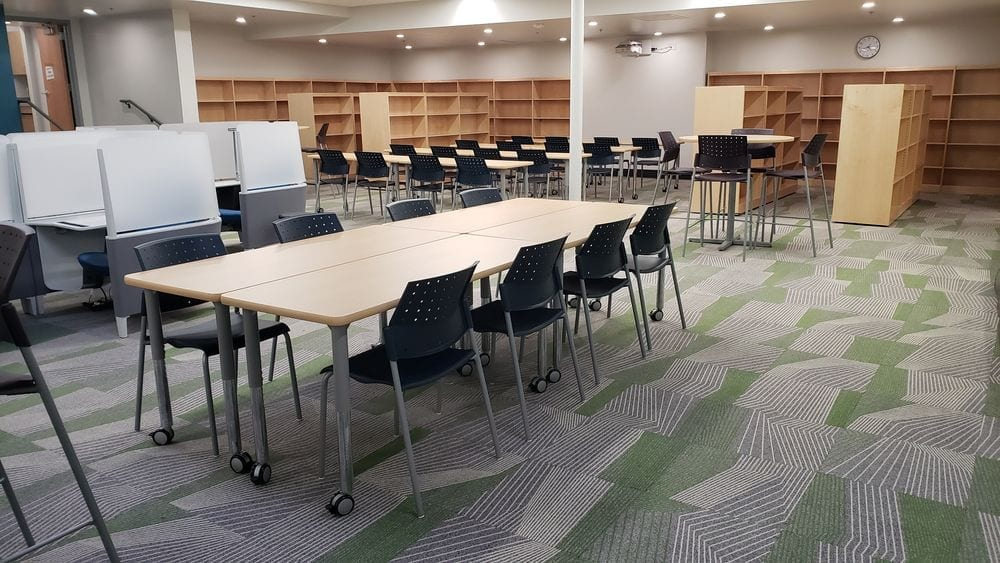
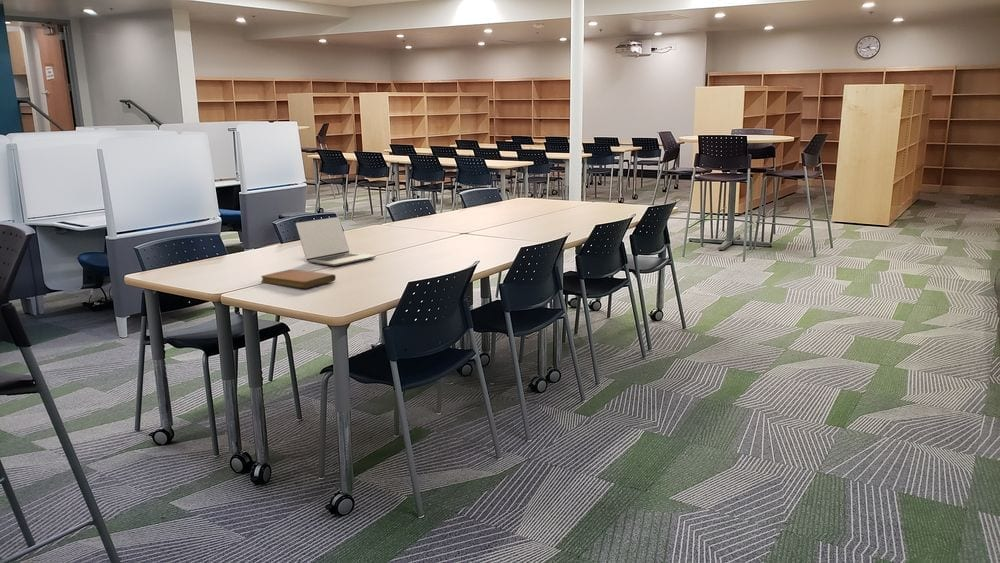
+ notebook [260,268,337,289]
+ laptop [295,216,377,267]
